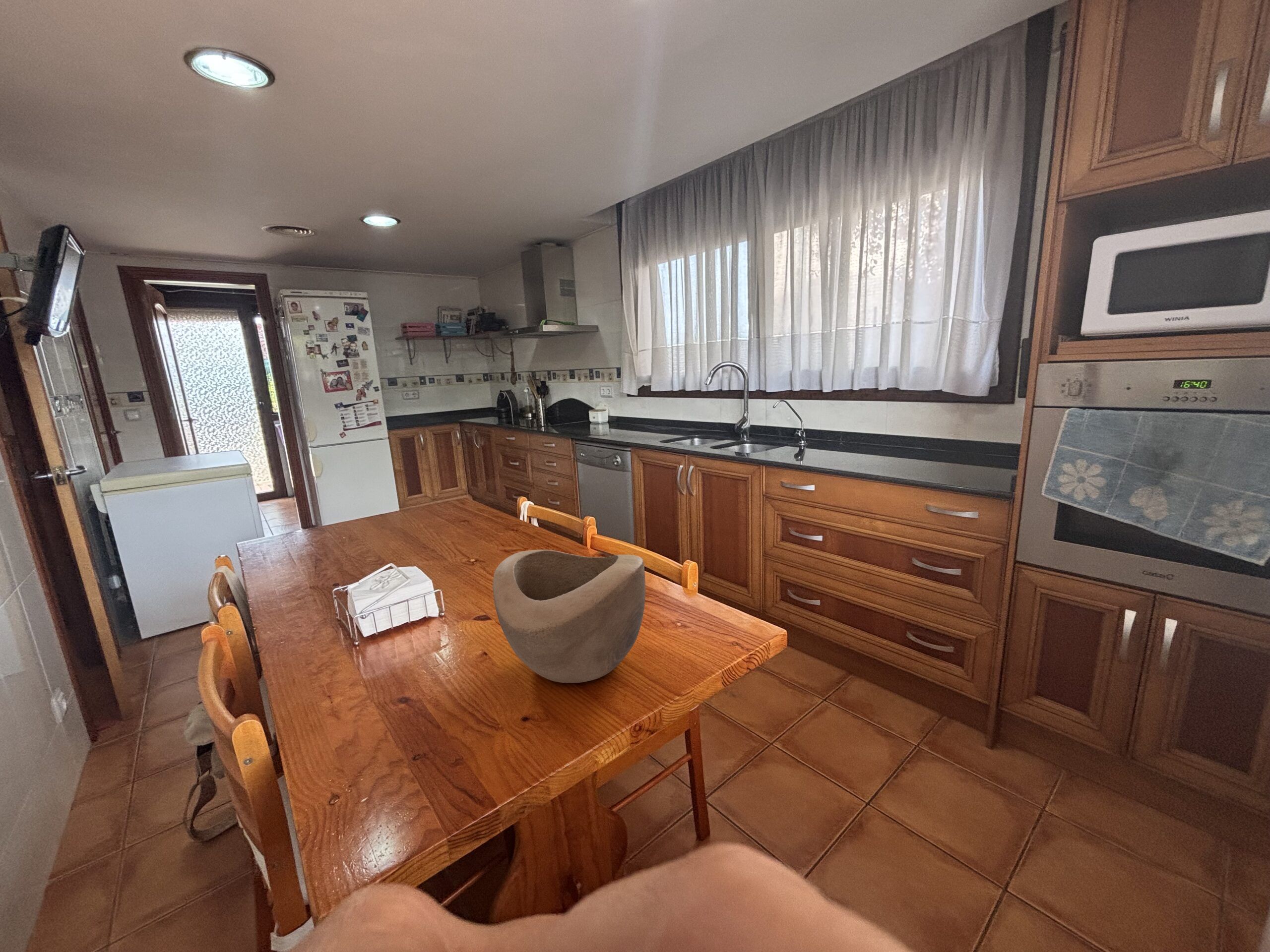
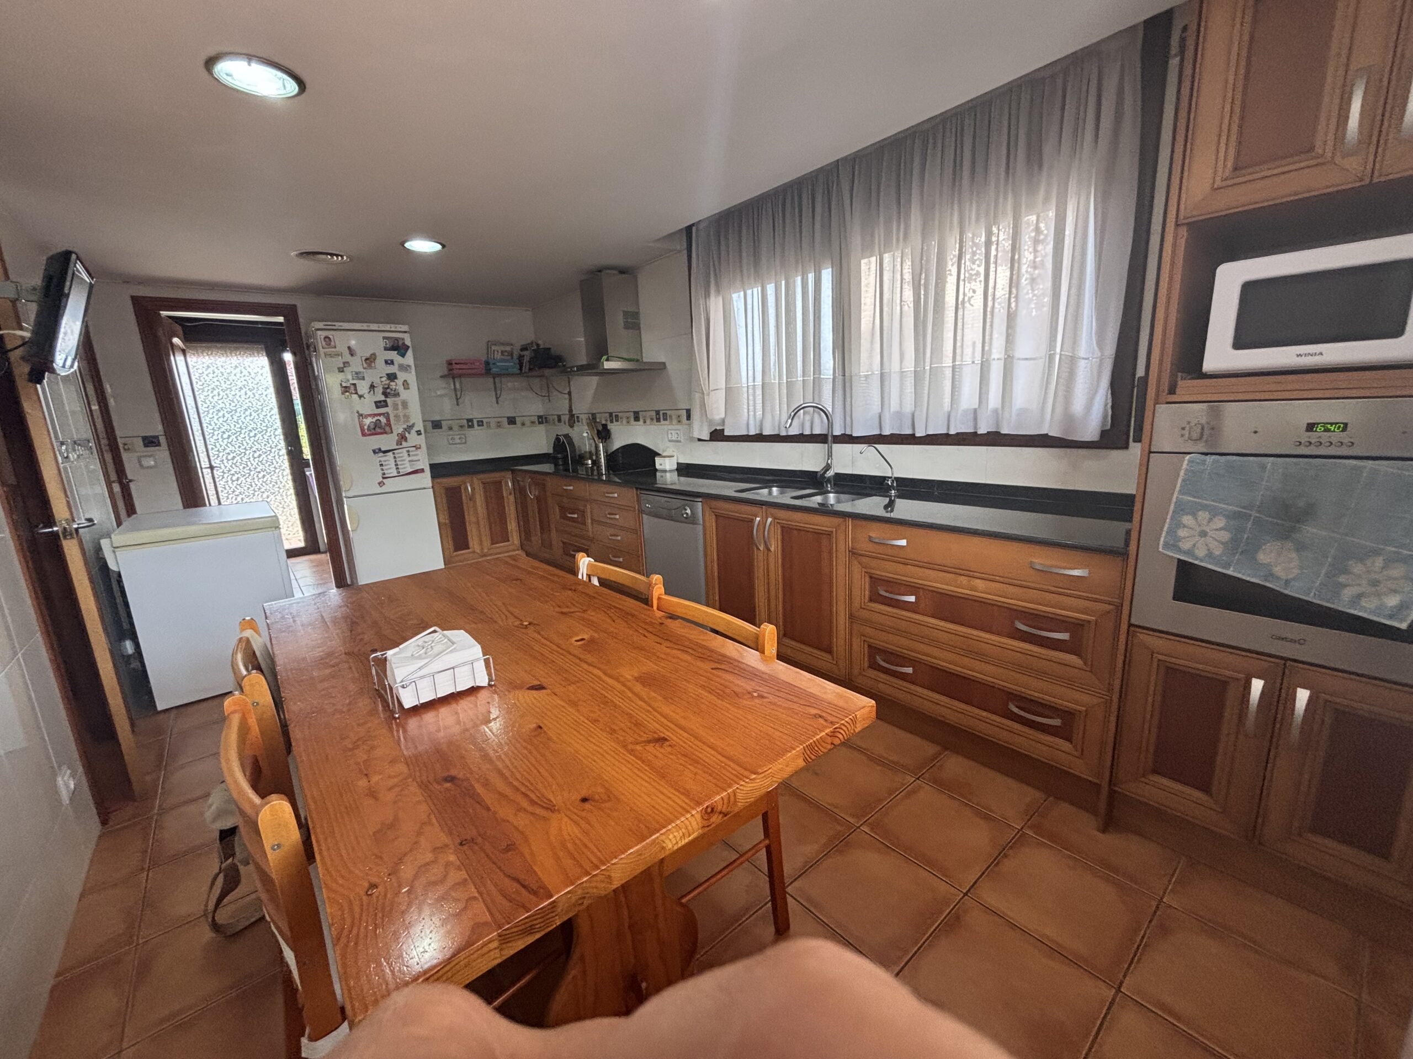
- decorative bowl [492,549,646,683]
